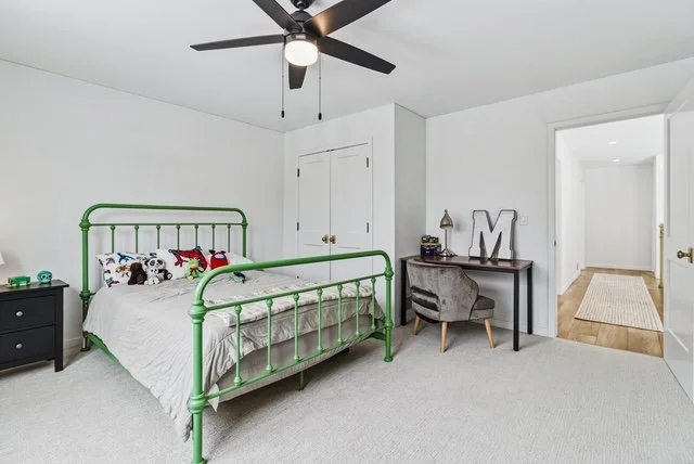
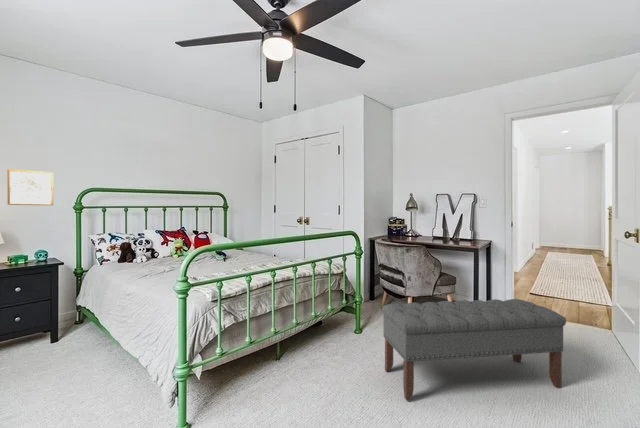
+ bench [381,298,567,401]
+ wall art [6,168,54,206]
